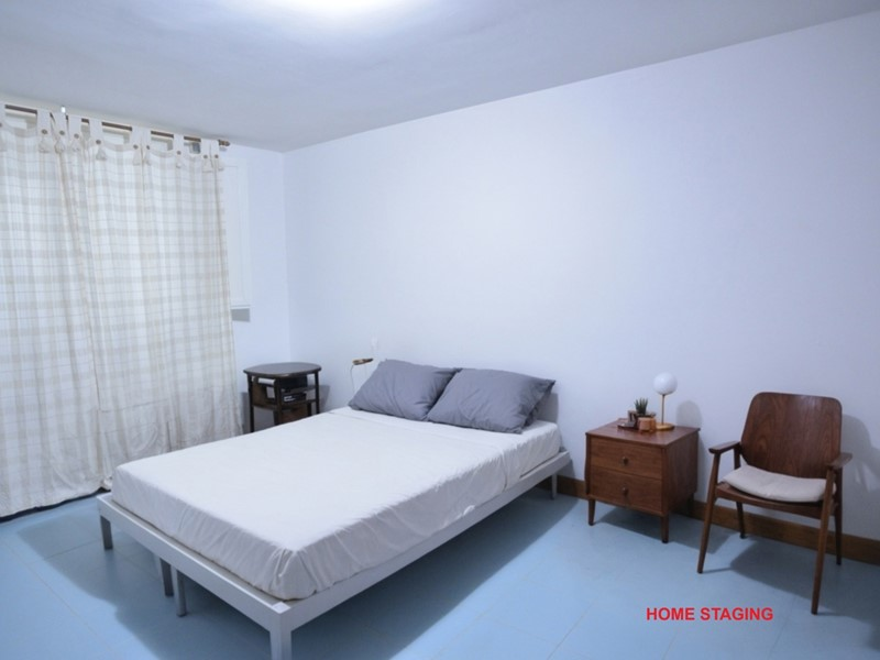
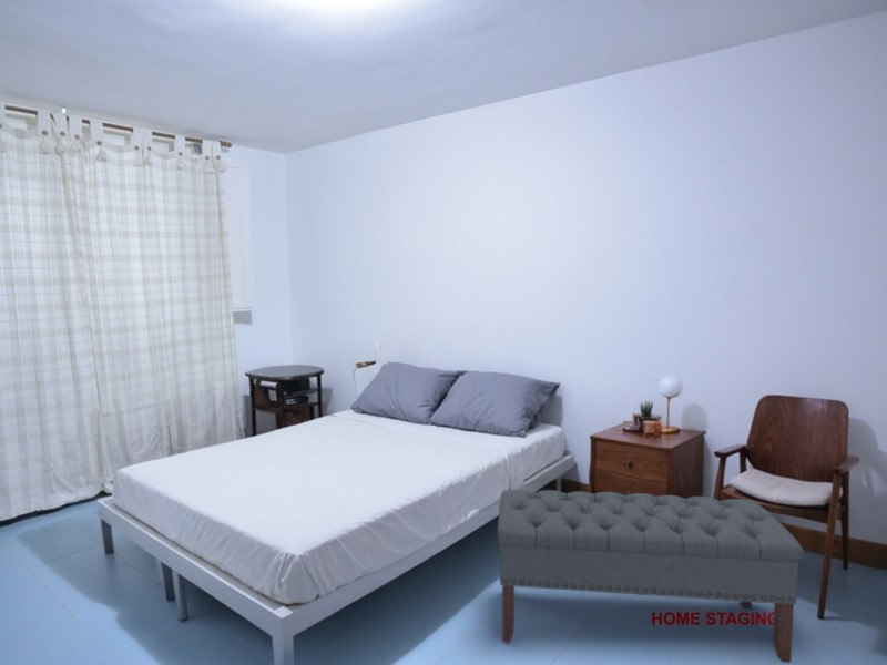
+ bench [497,489,805,664]
